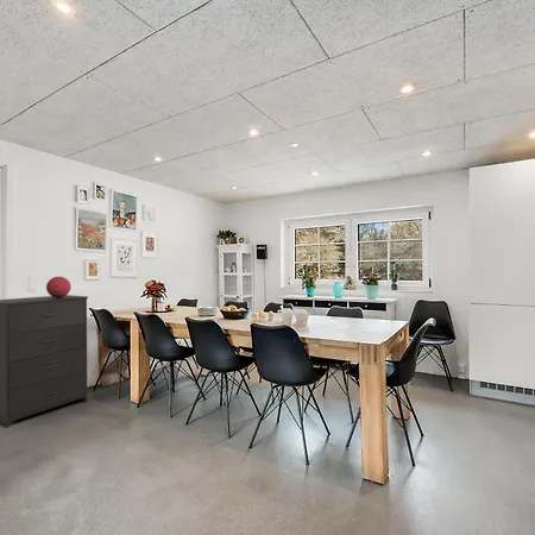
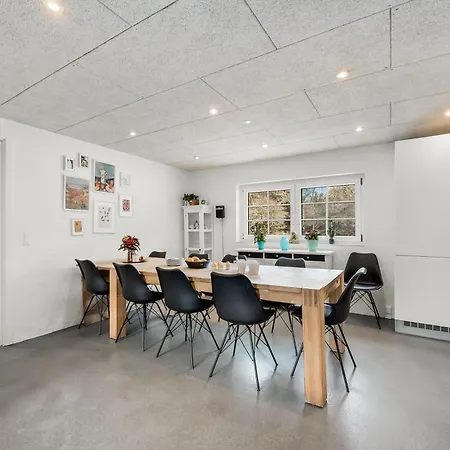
- dresser [0,294,89,429]
- decorative sphere [45,276,73,297]
